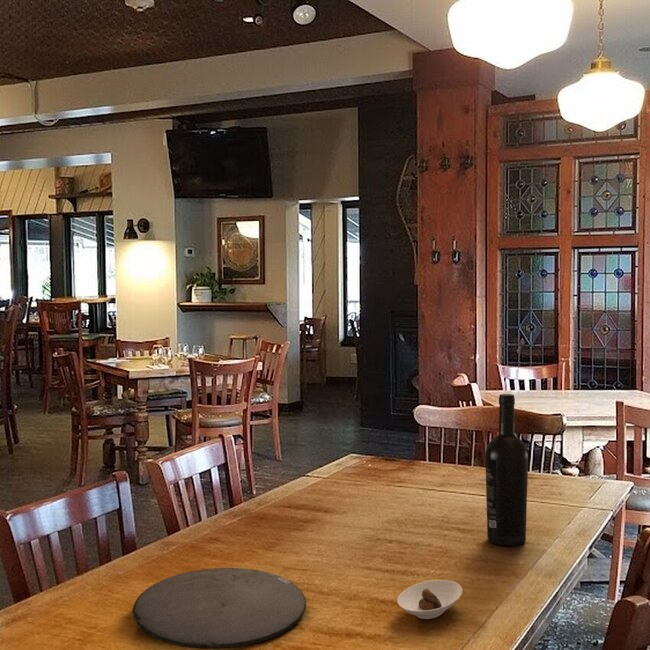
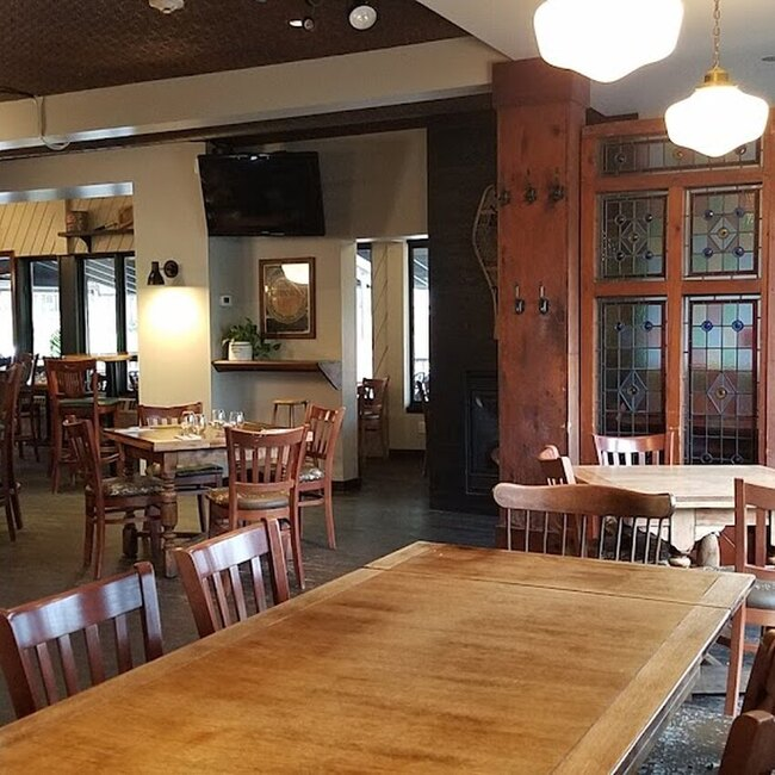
- plate [132,567,307,650]
- wine bottle [484,393,529,547]
- saucer [397,579,463,620]
